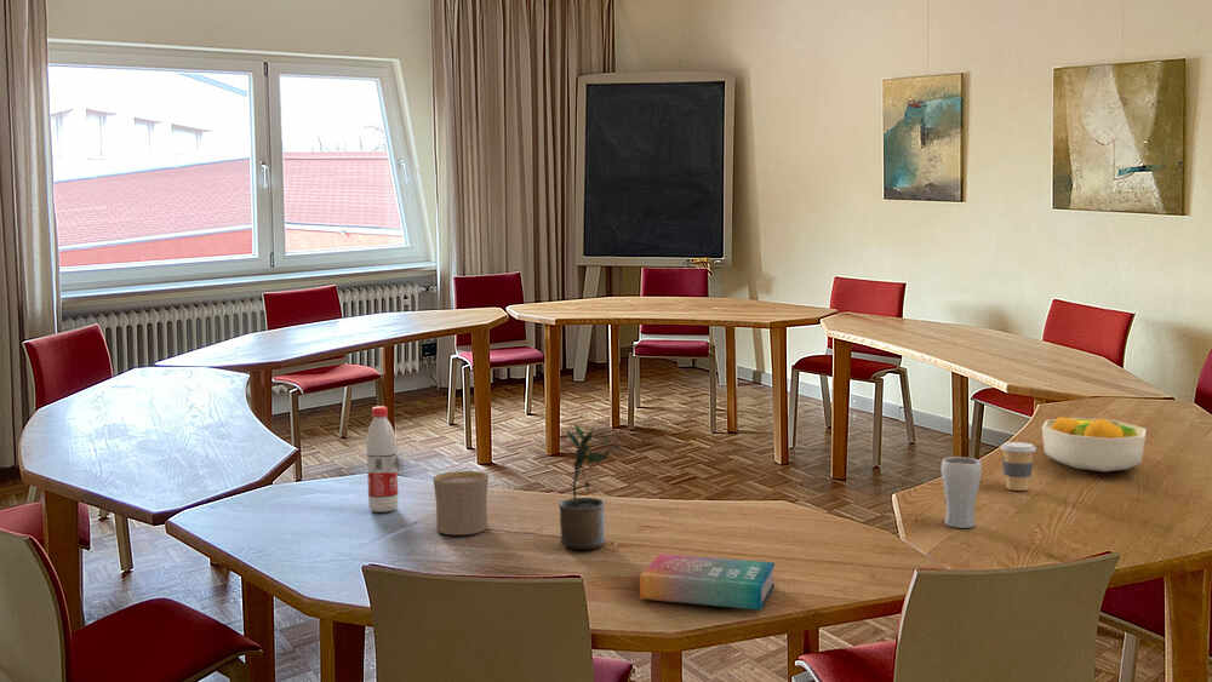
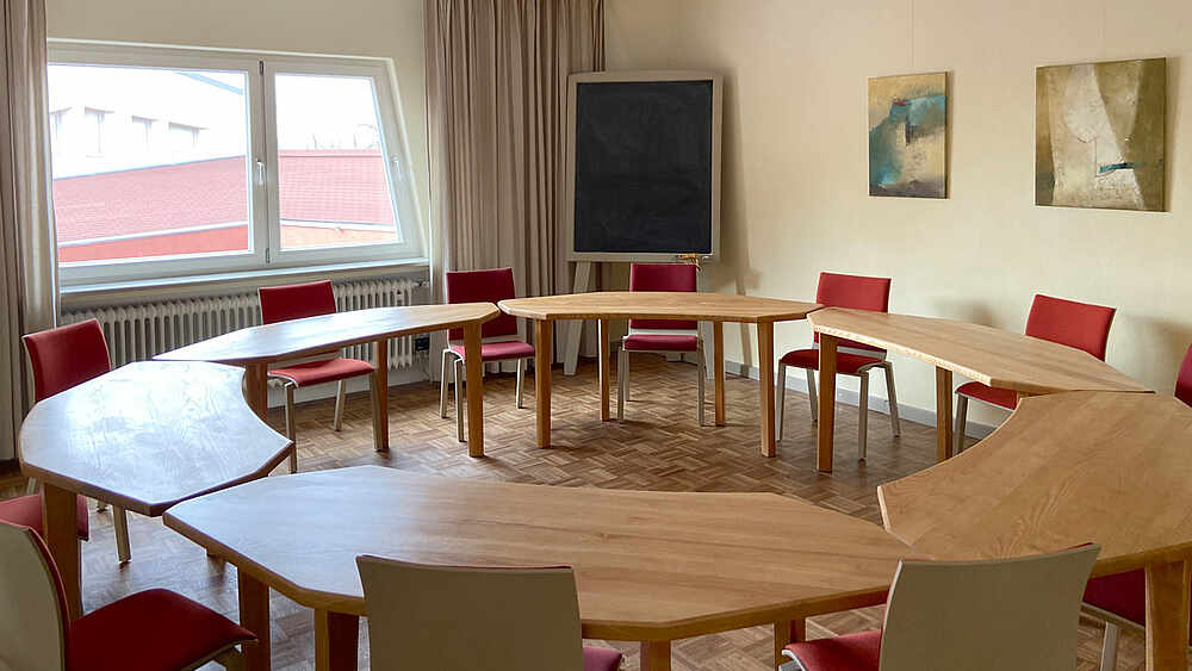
- coffee cup [1000,441,1037,492]
- potted plant [558,423,621,550]
- drinking glass [941,455,983,529]
- water bottle [365,405,400,514]
- fruit bowl [1041,415,1147,472]
- cup [431,470,490,535]
- book [639,552,776,612]
